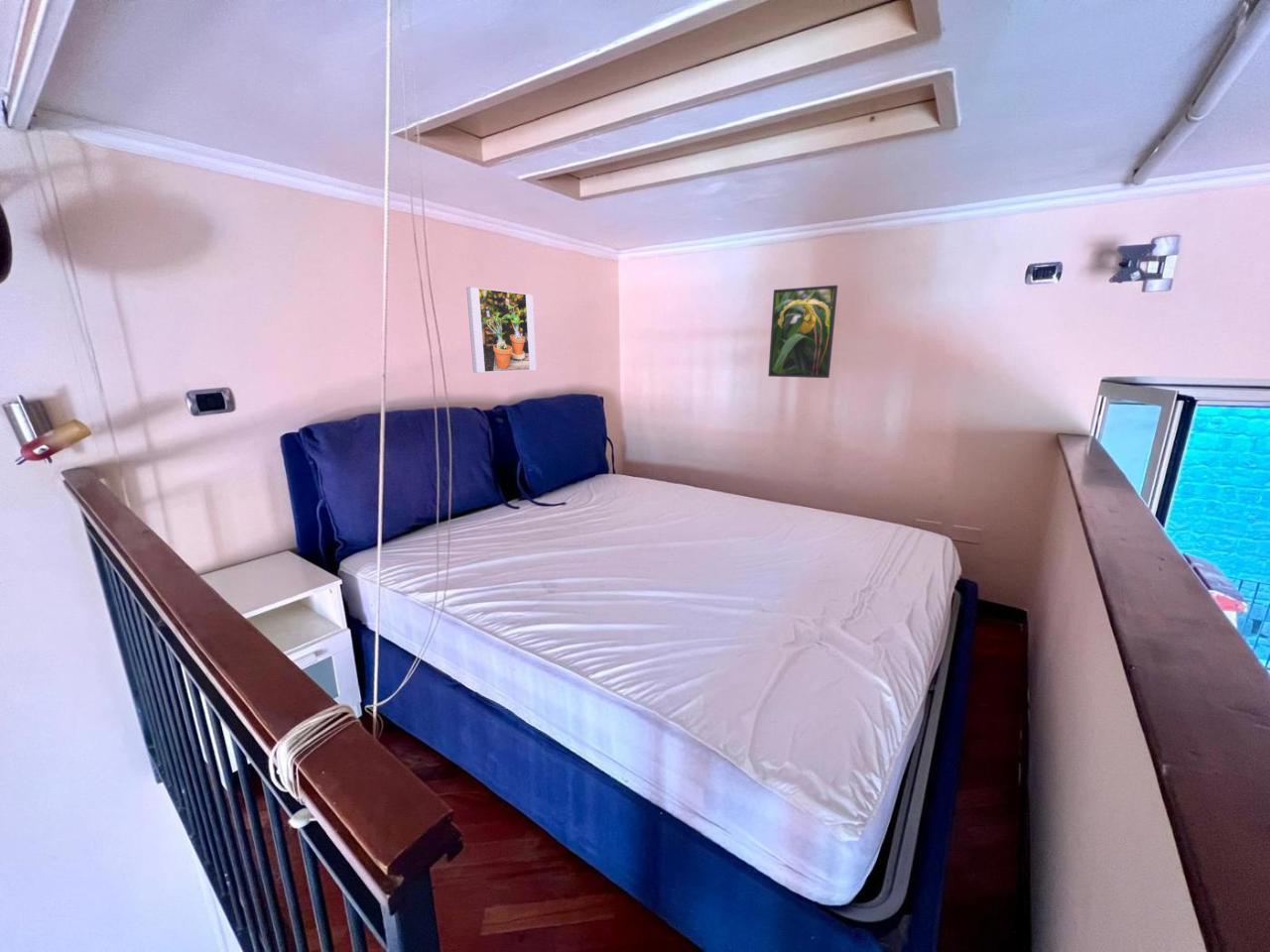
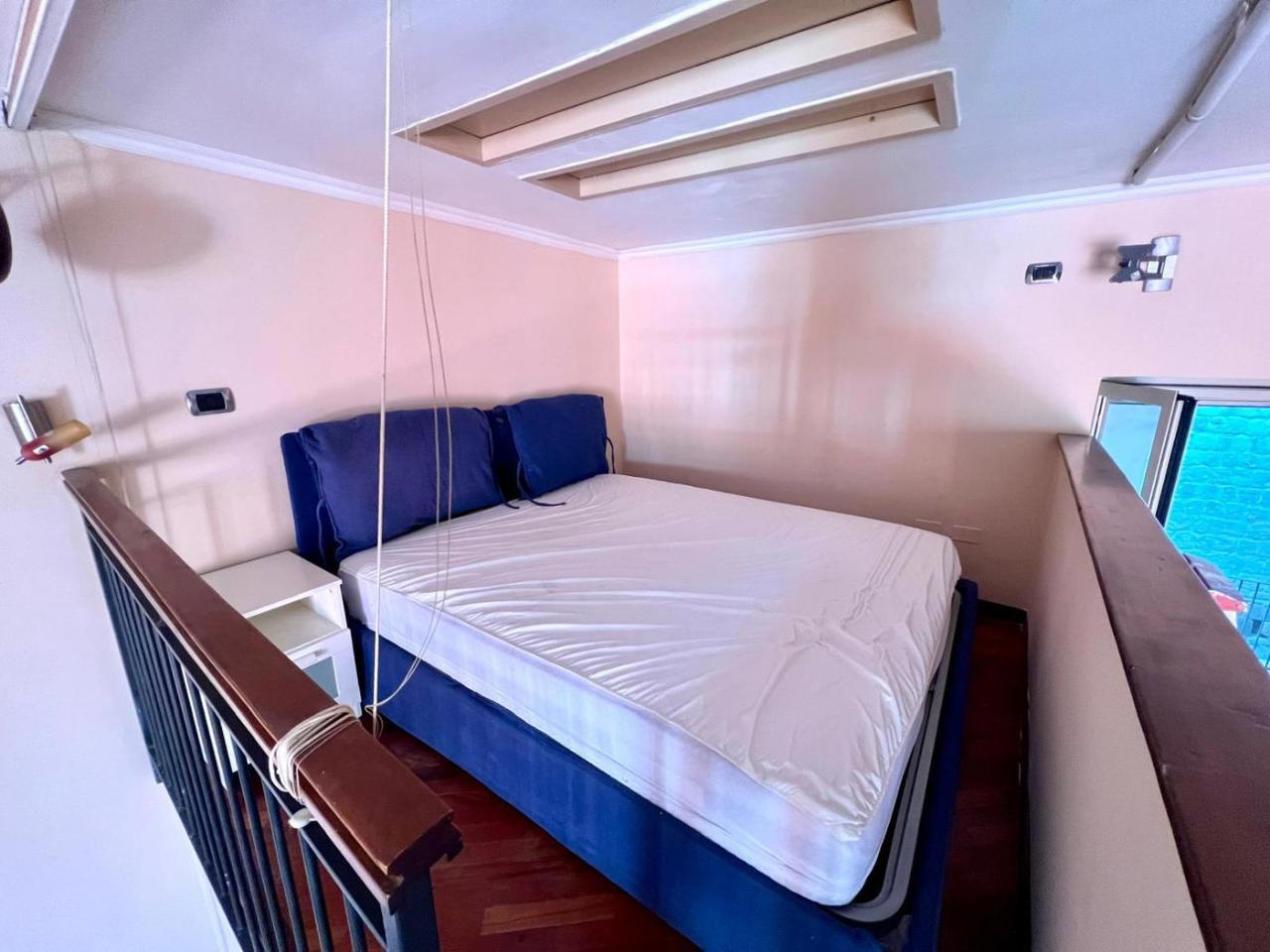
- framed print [465,286,538,374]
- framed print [767,285,838,379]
